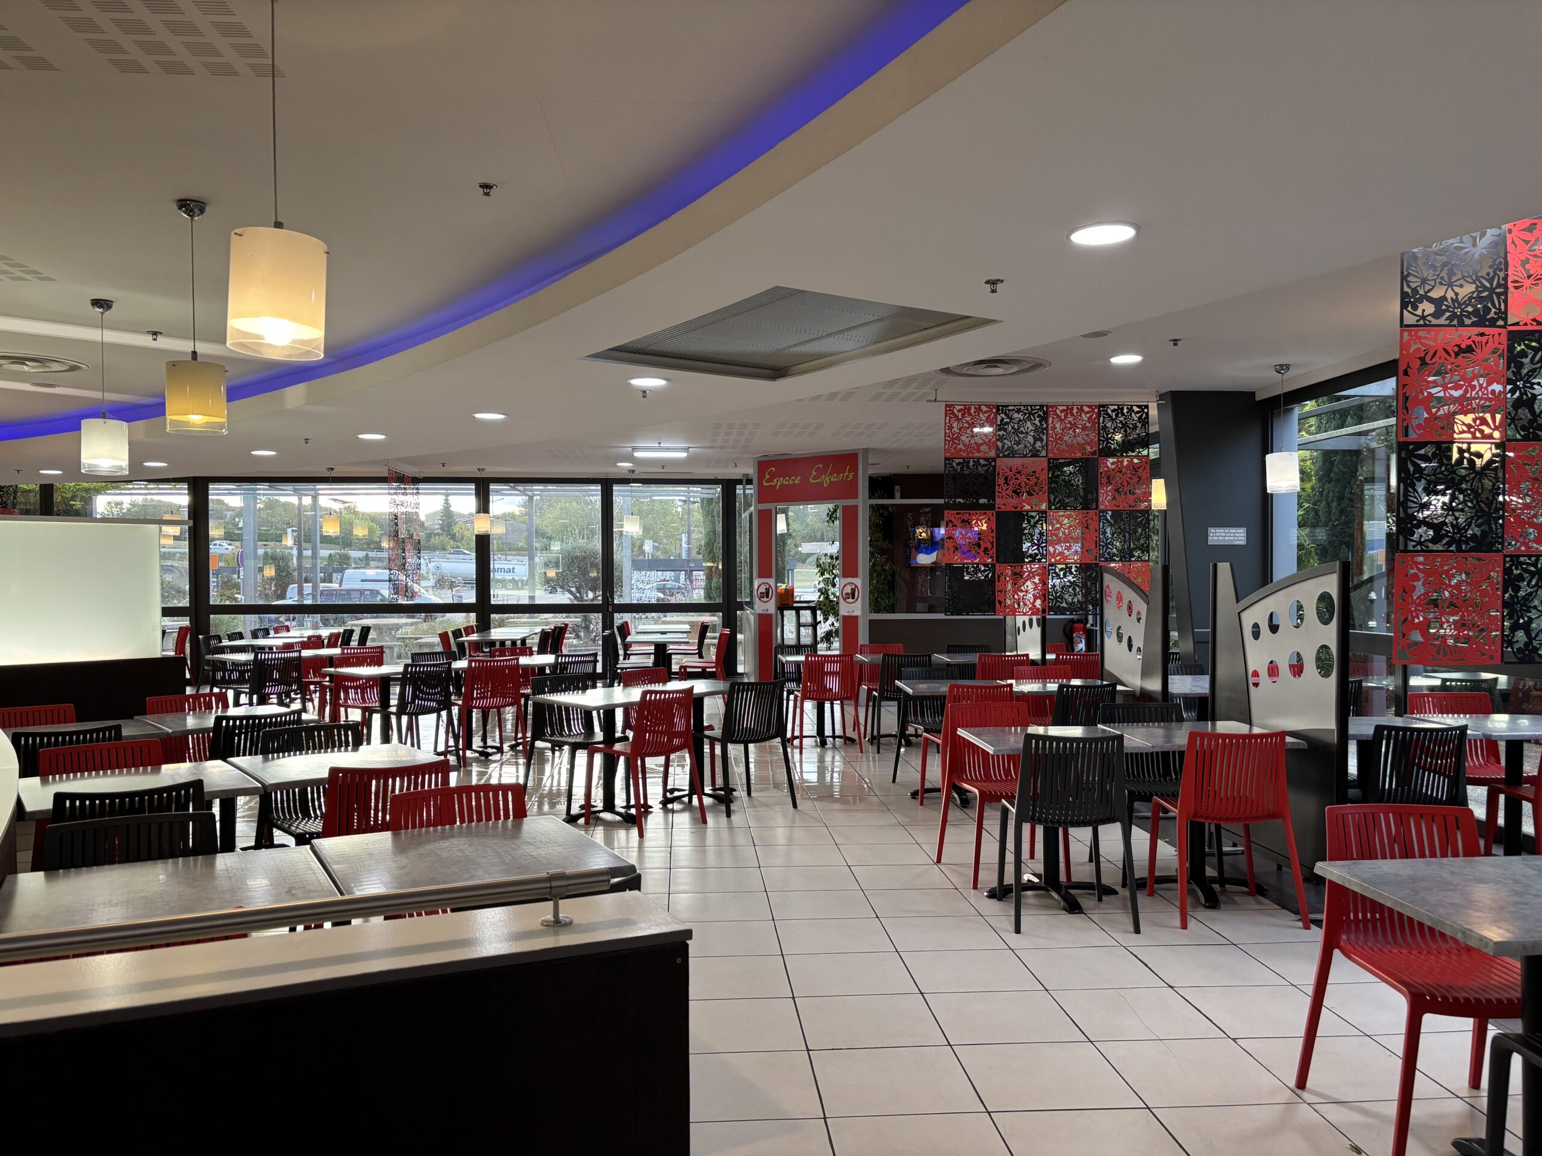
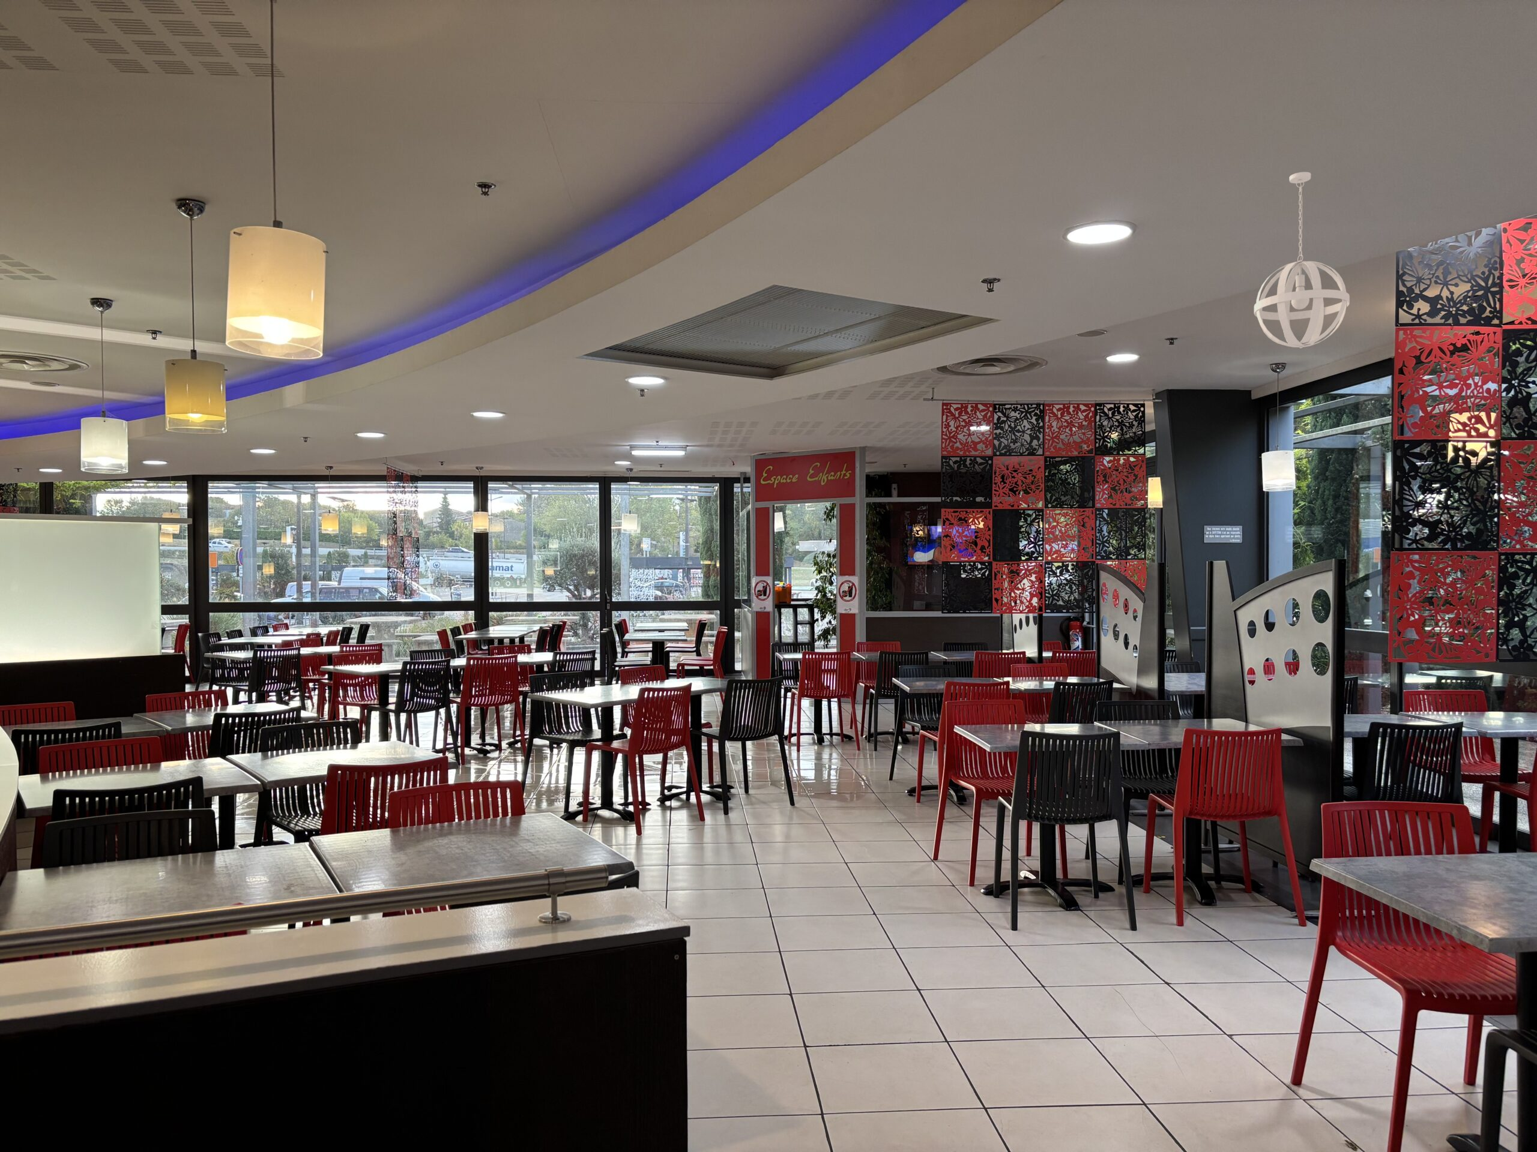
+ pendant light [1254,171,1351,349]
